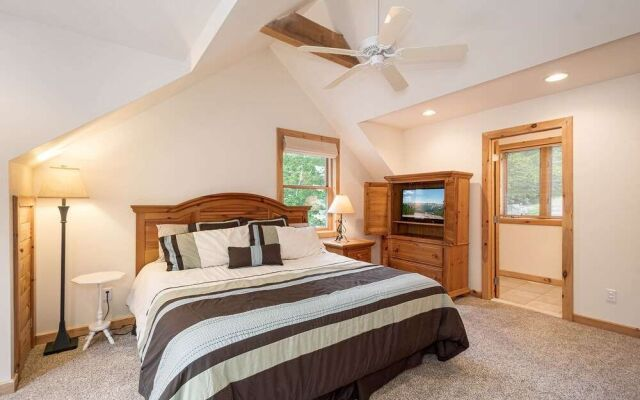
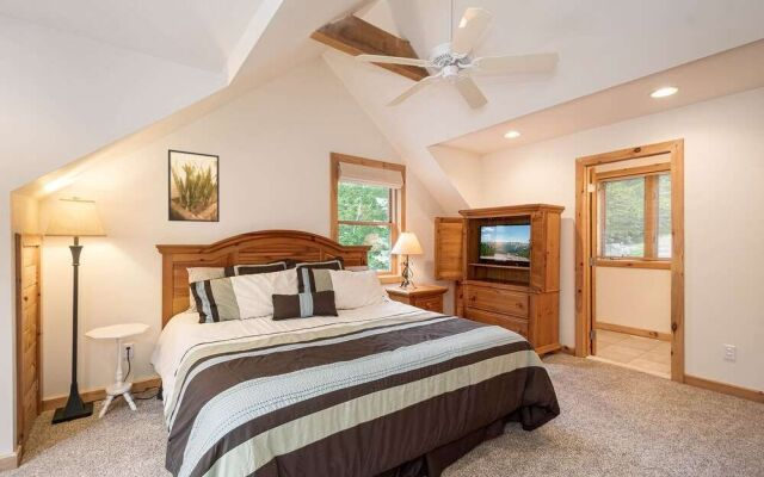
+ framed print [167,148,221,223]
